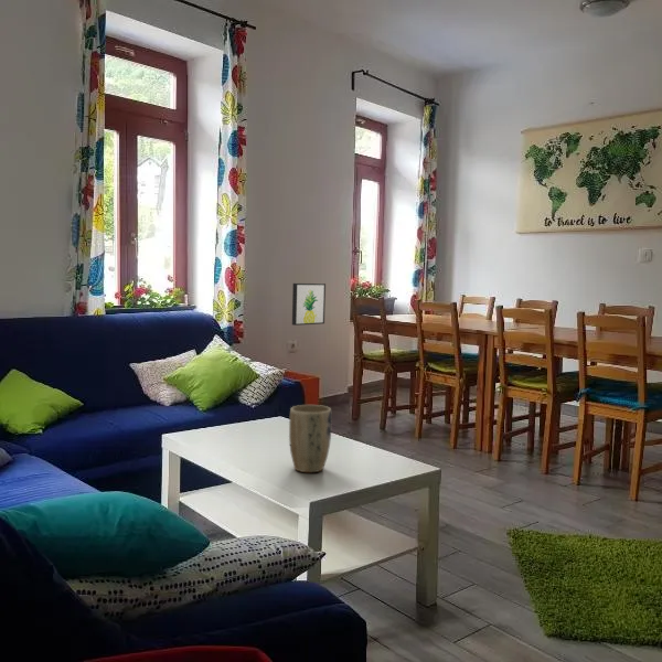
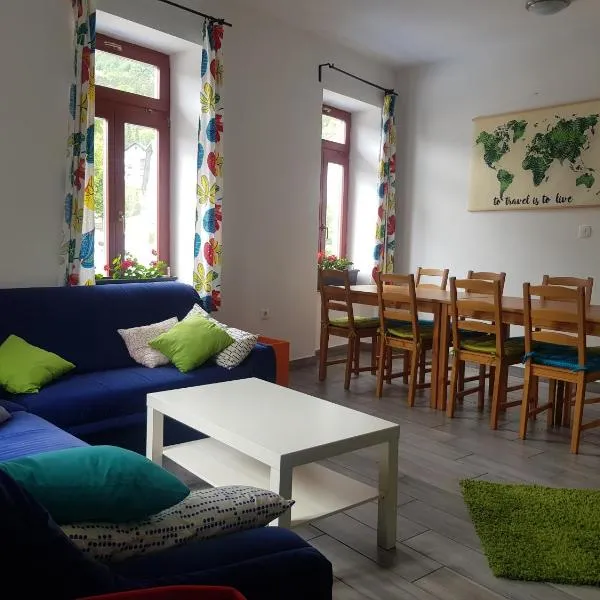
- wall art [291,282,327,327]
- plant pot [288,404,333,473]
